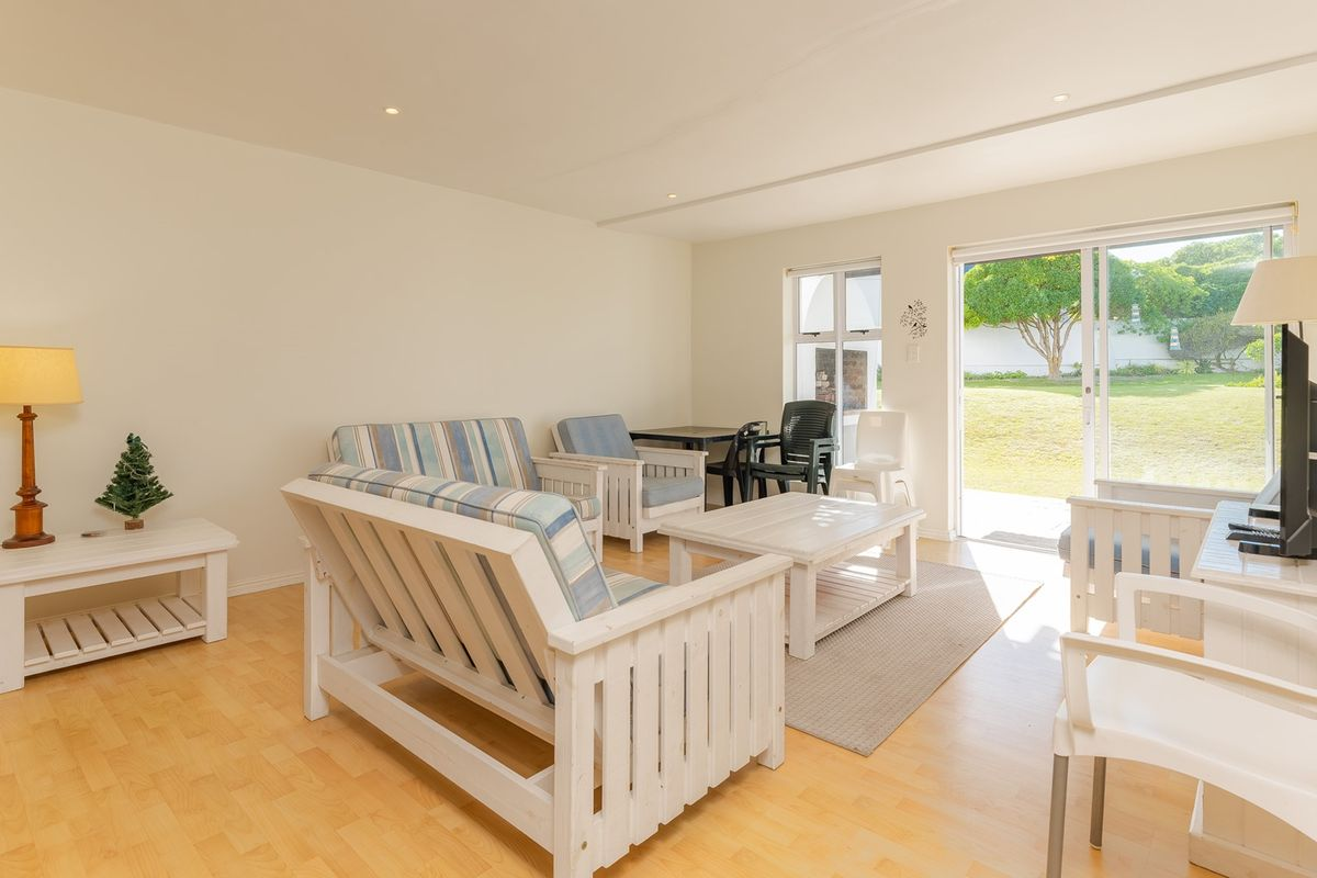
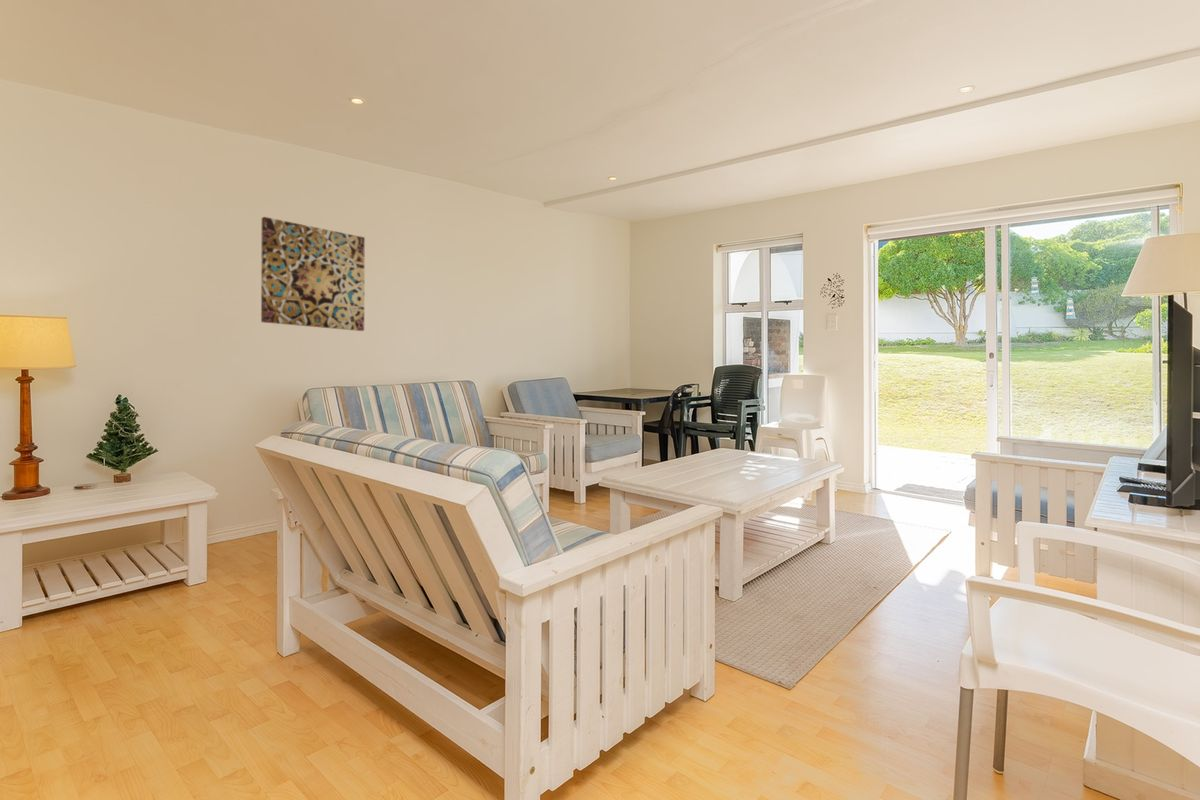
+ wall art [260,216,366,332]
